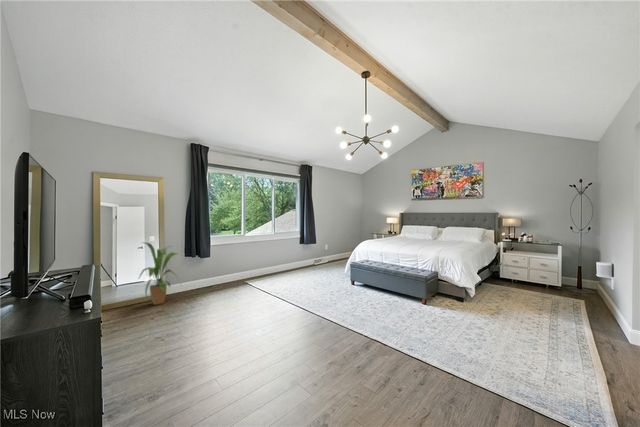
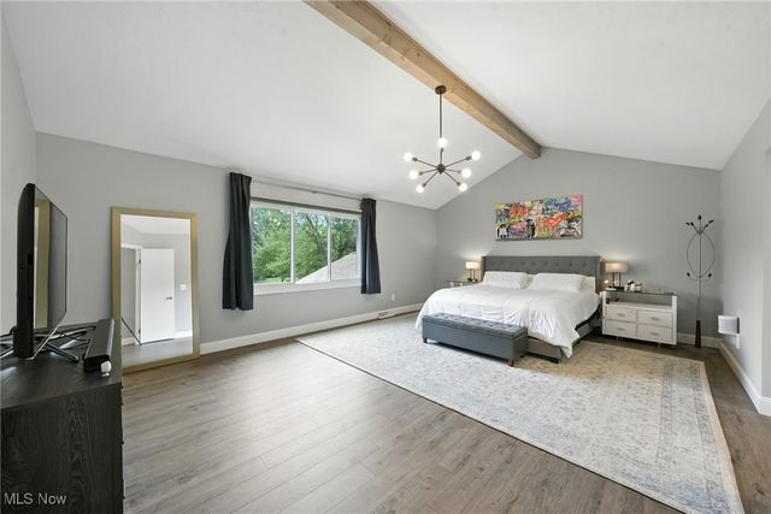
- house plant [137,241,184,306]
